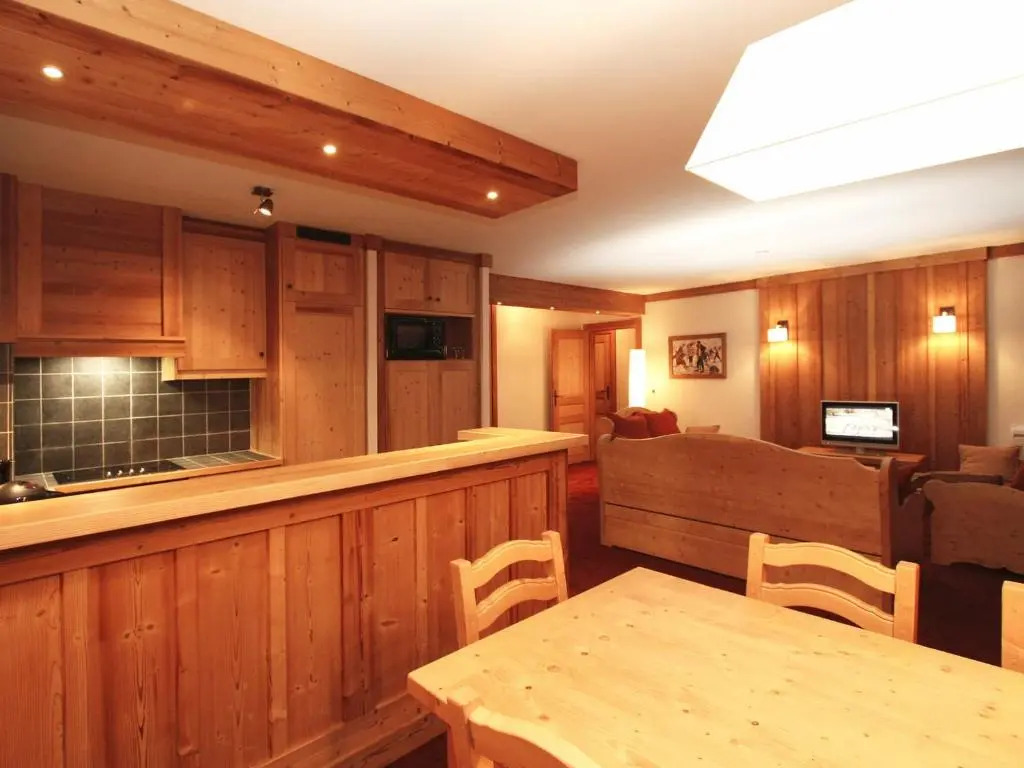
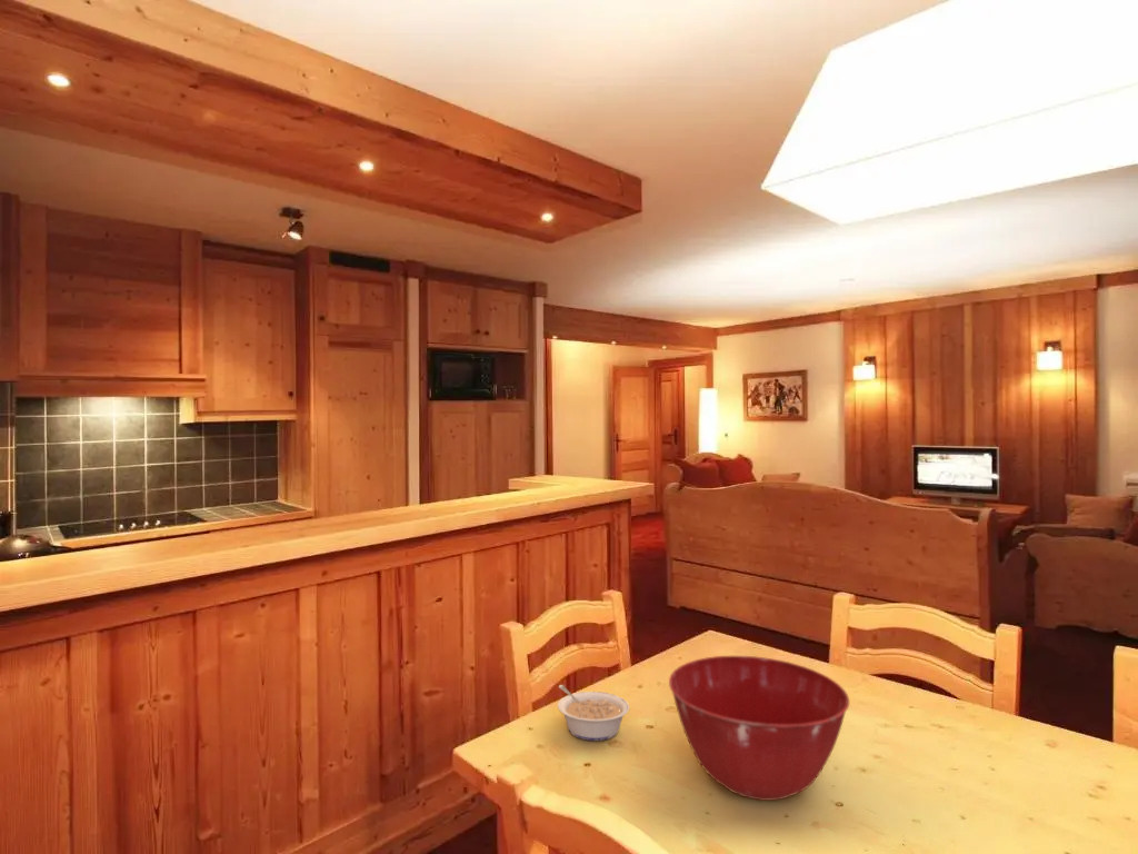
+ legume [557,684,630,742]
+ mixing bowl [668,655,850,802]
